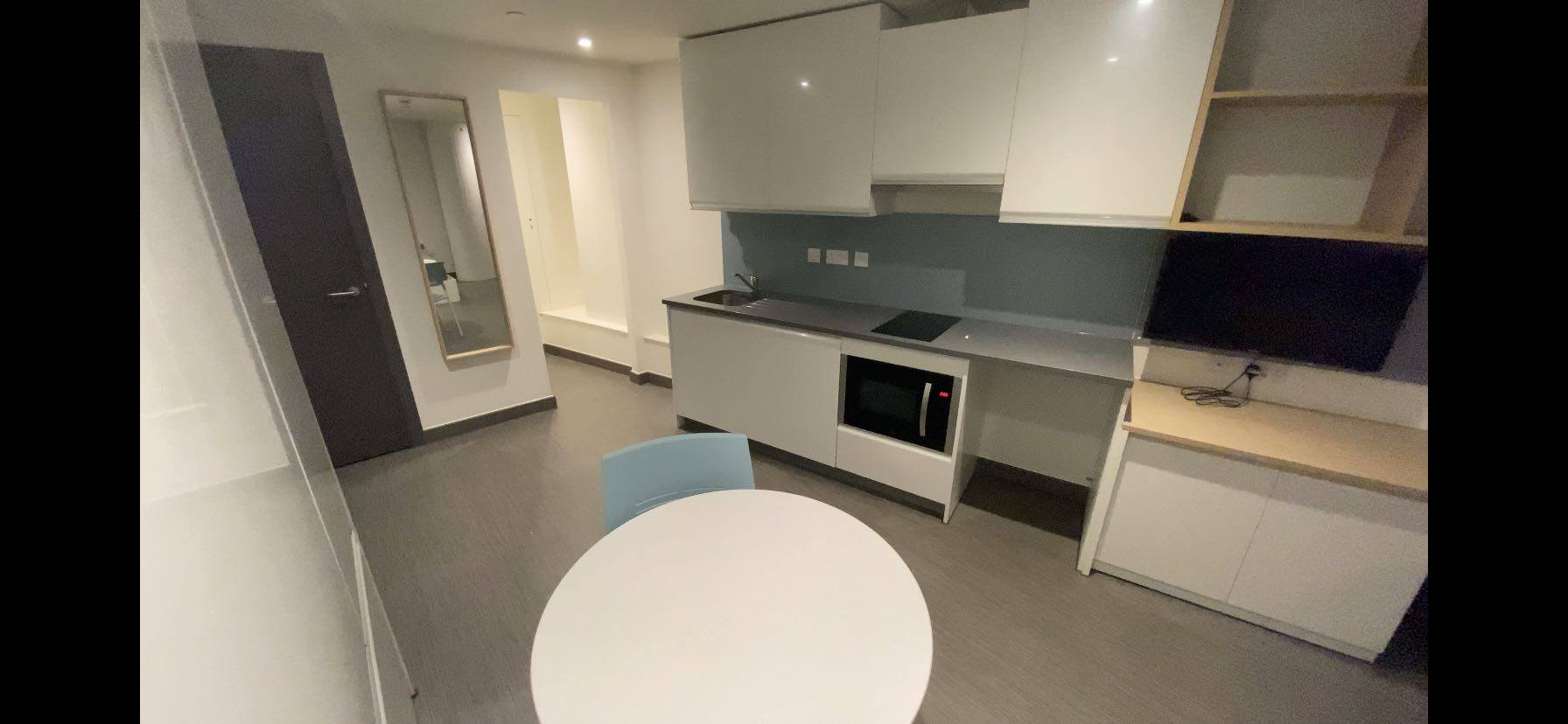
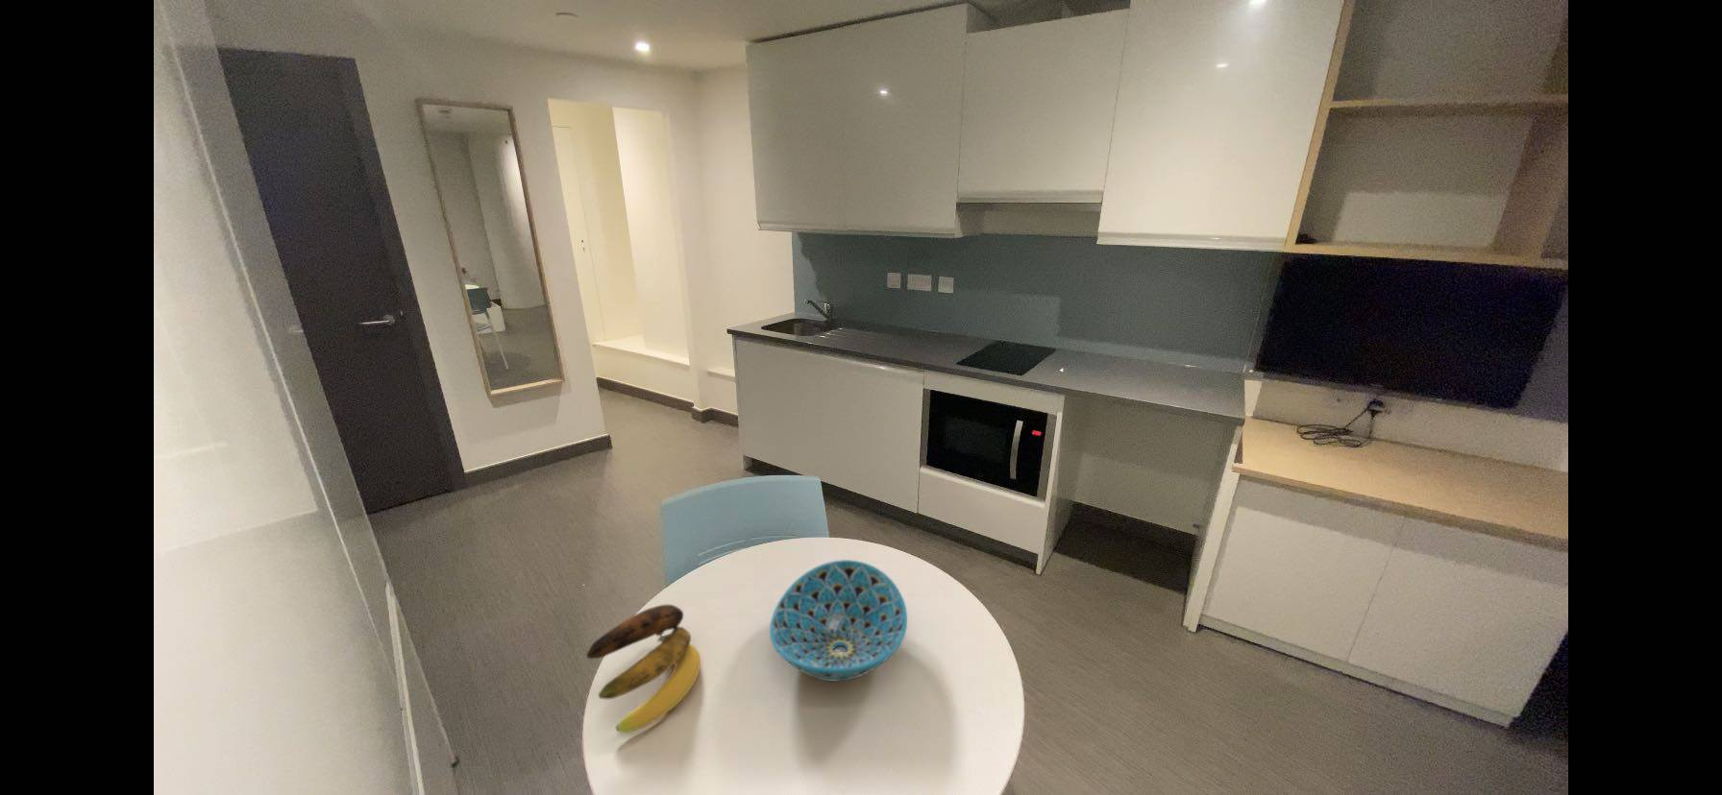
+ bowl [769,559,908,683]
+ banana [585,604,702,734]
